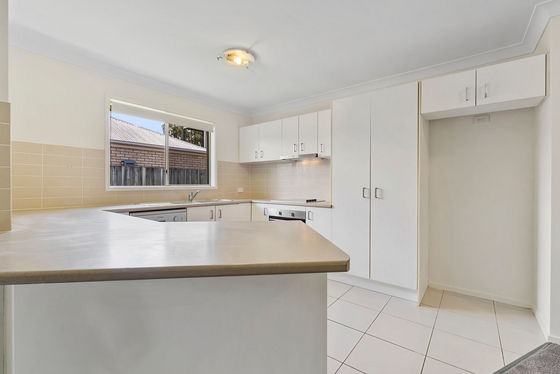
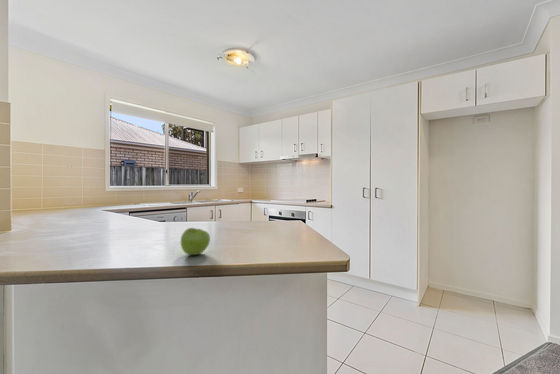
+ fruit [180,227,211,256]
